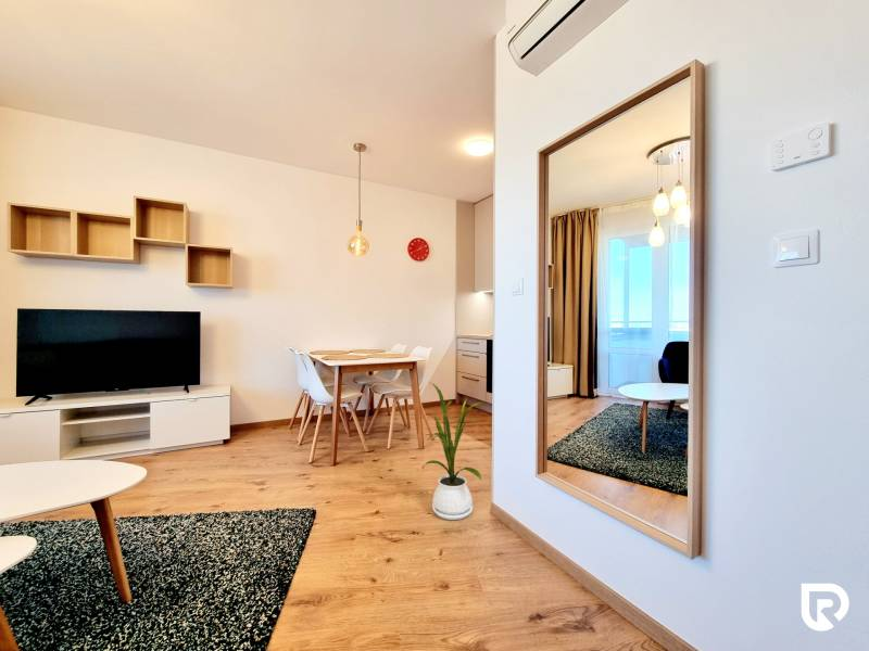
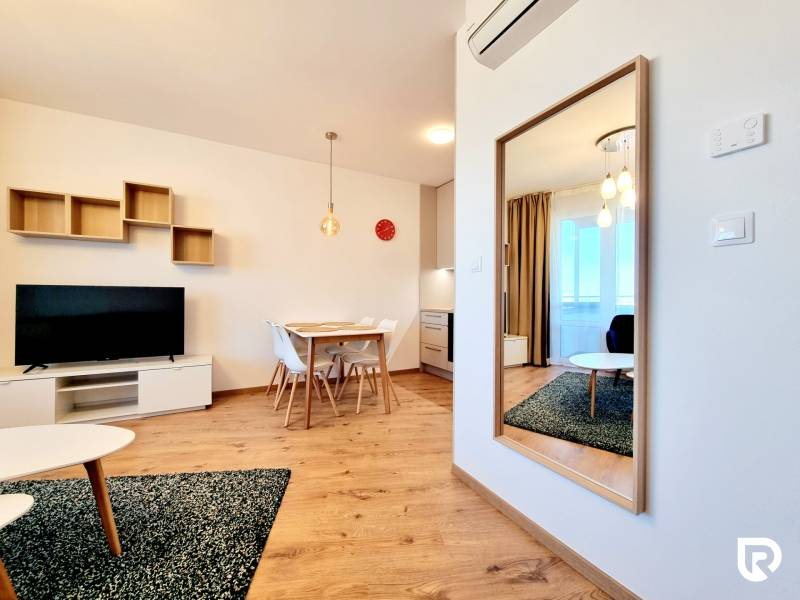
- house plant [424,381,482,521]
